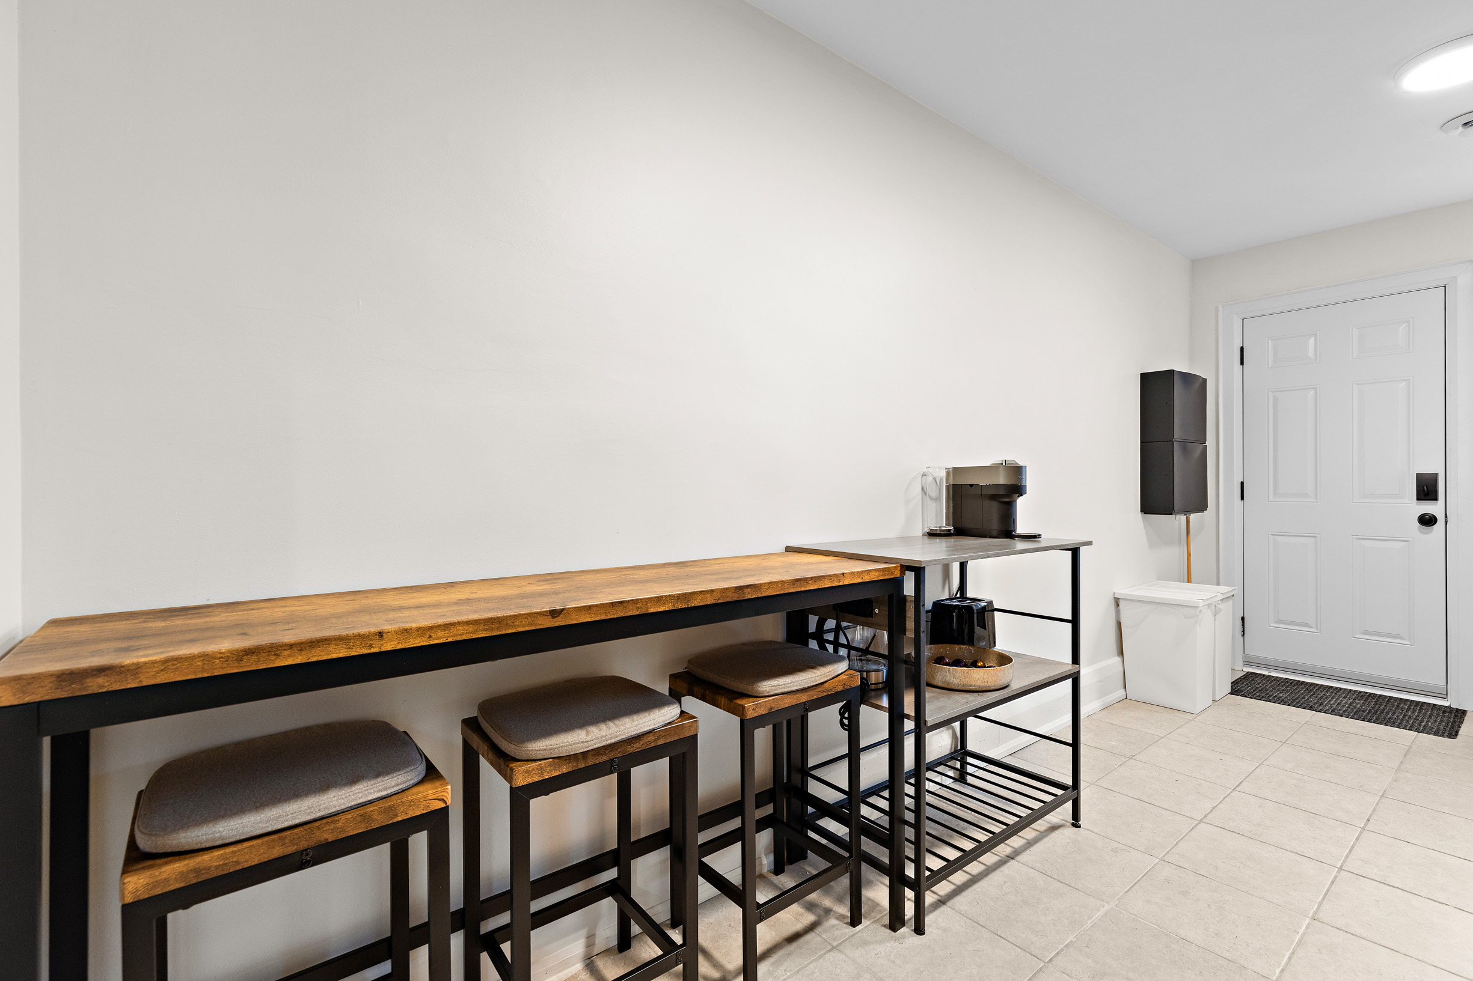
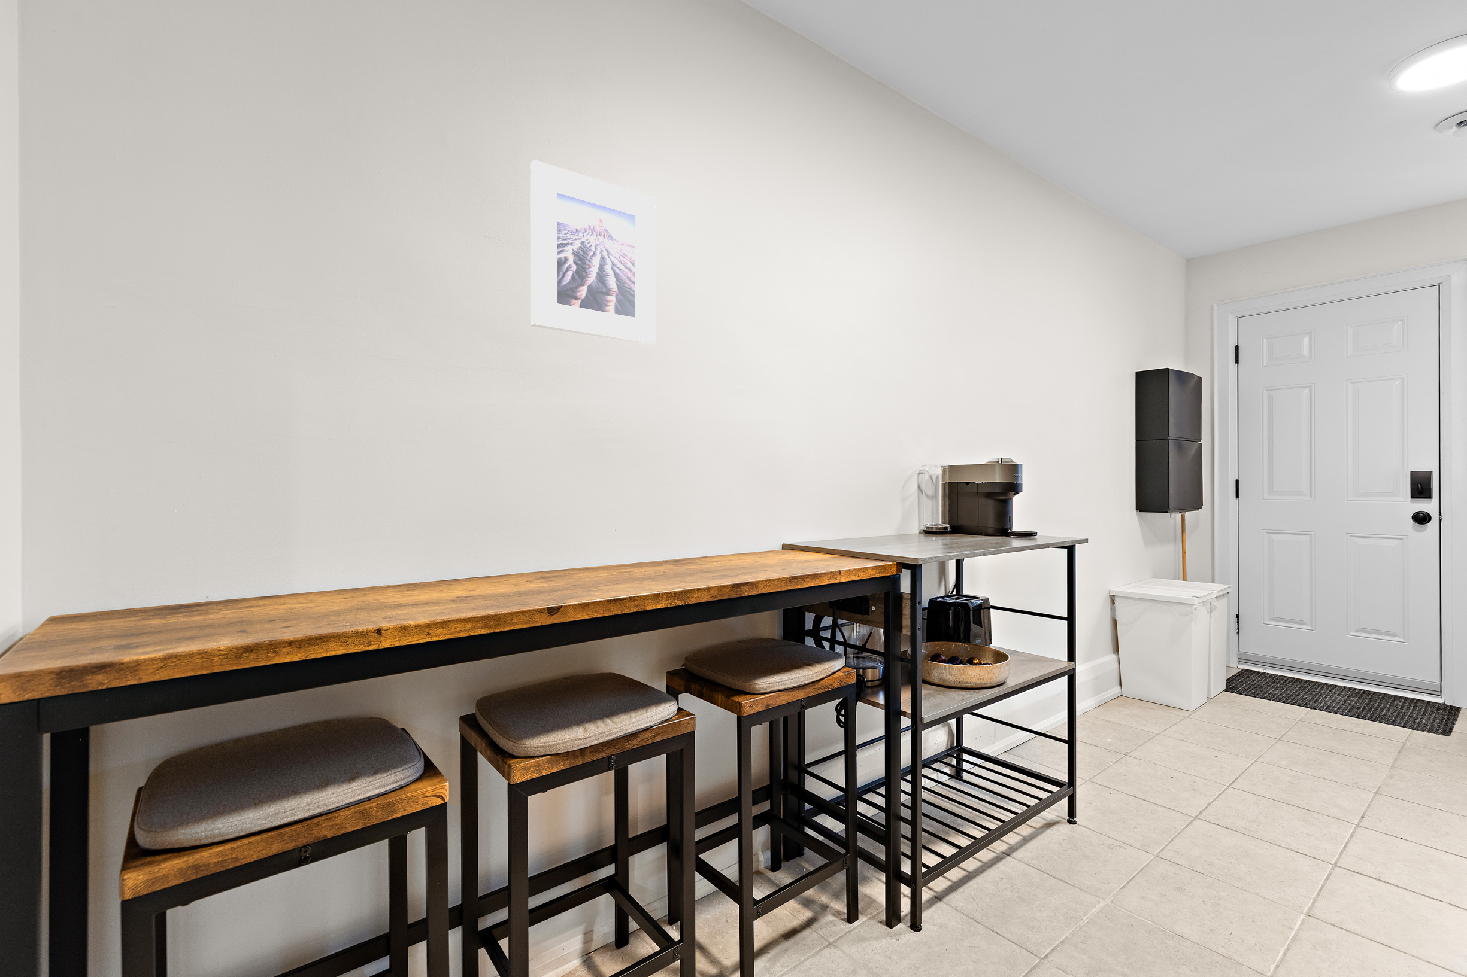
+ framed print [530,159,657,346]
